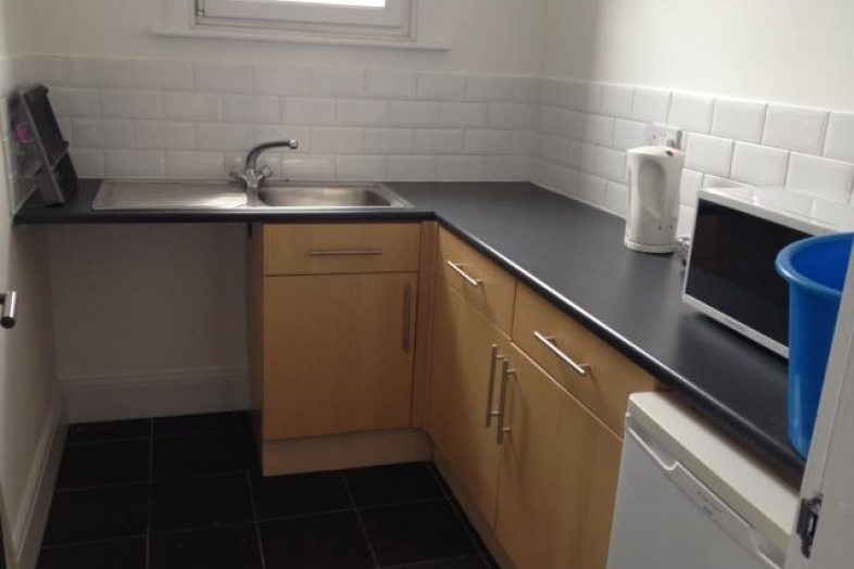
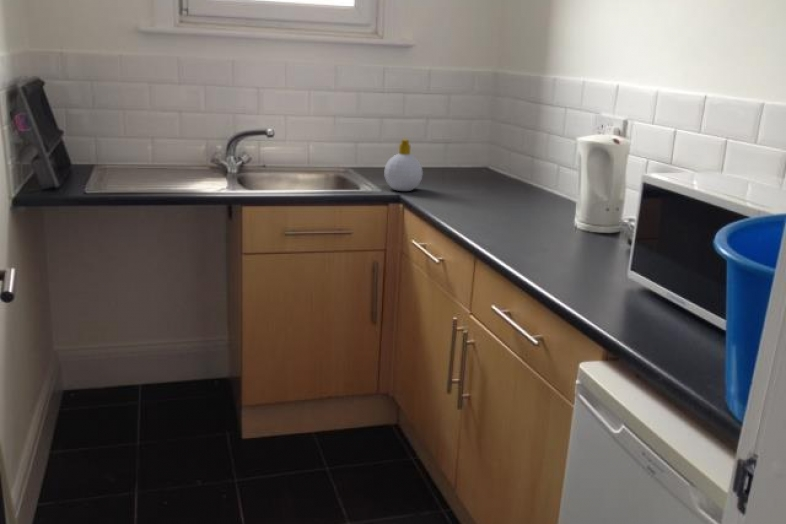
+ soap bottle [383,138,424,192]
